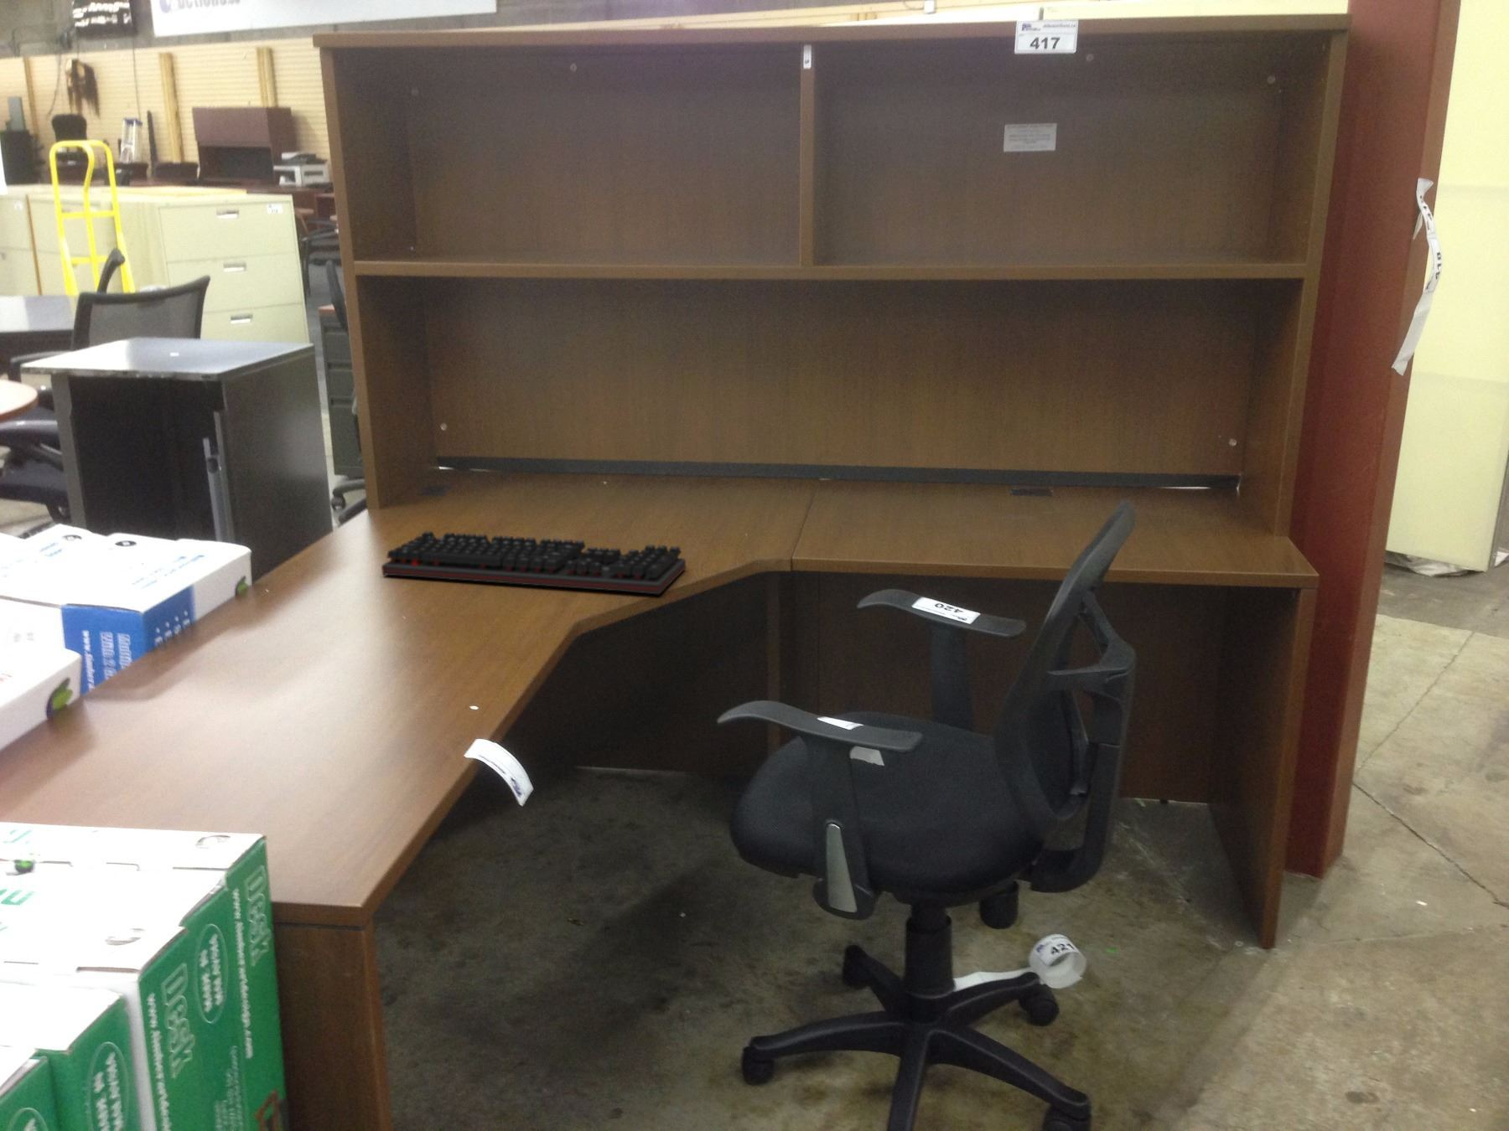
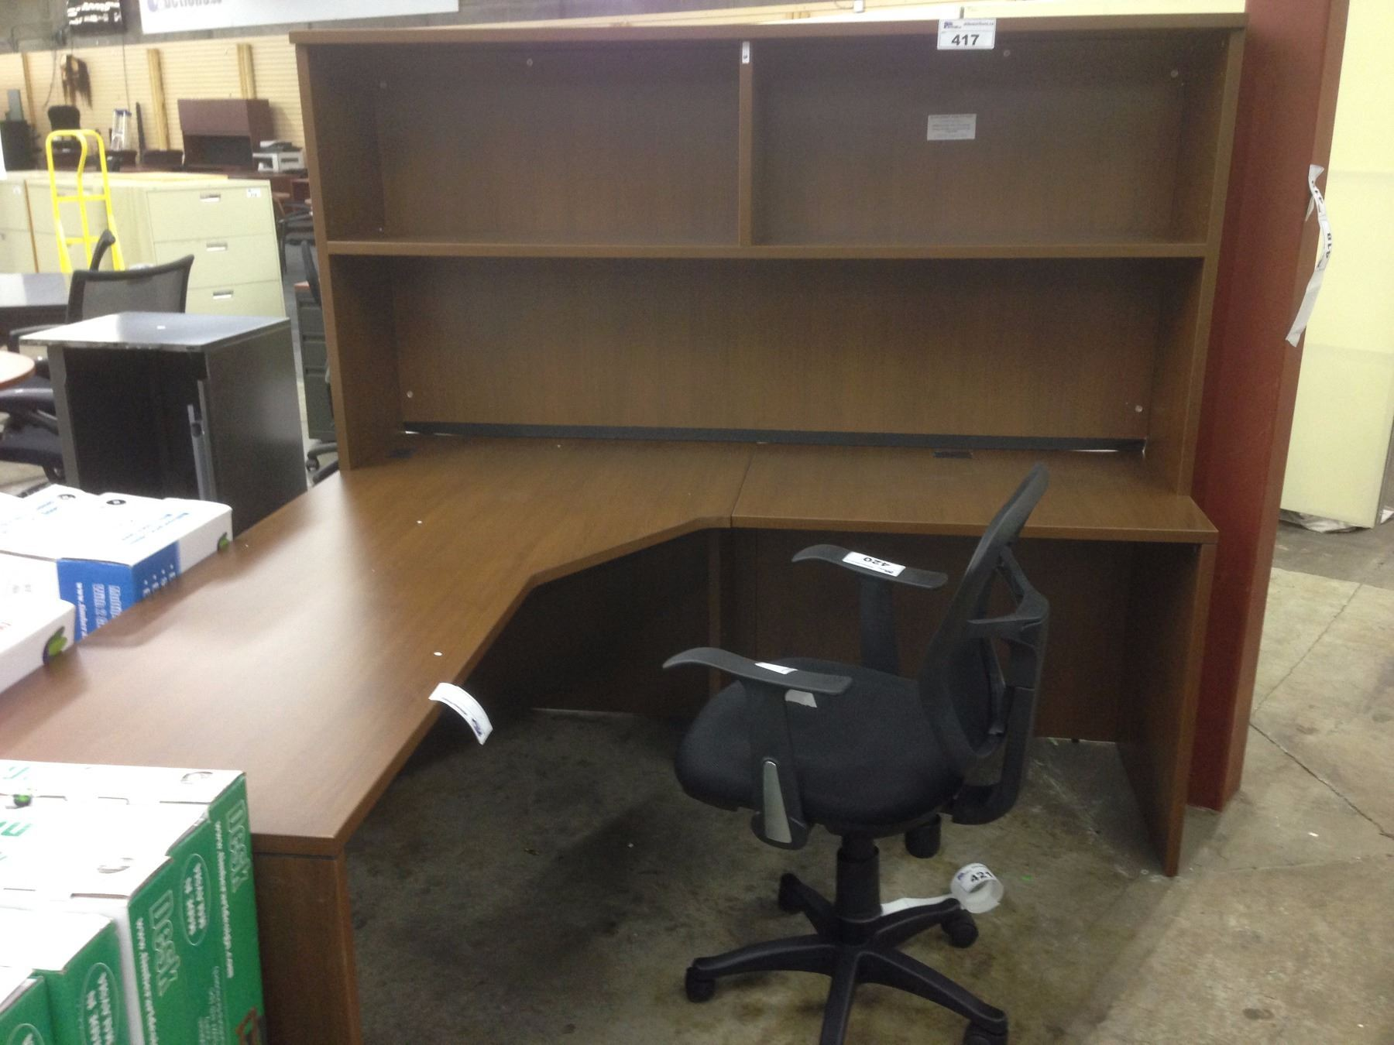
- keyboard [380,530,687,595]
